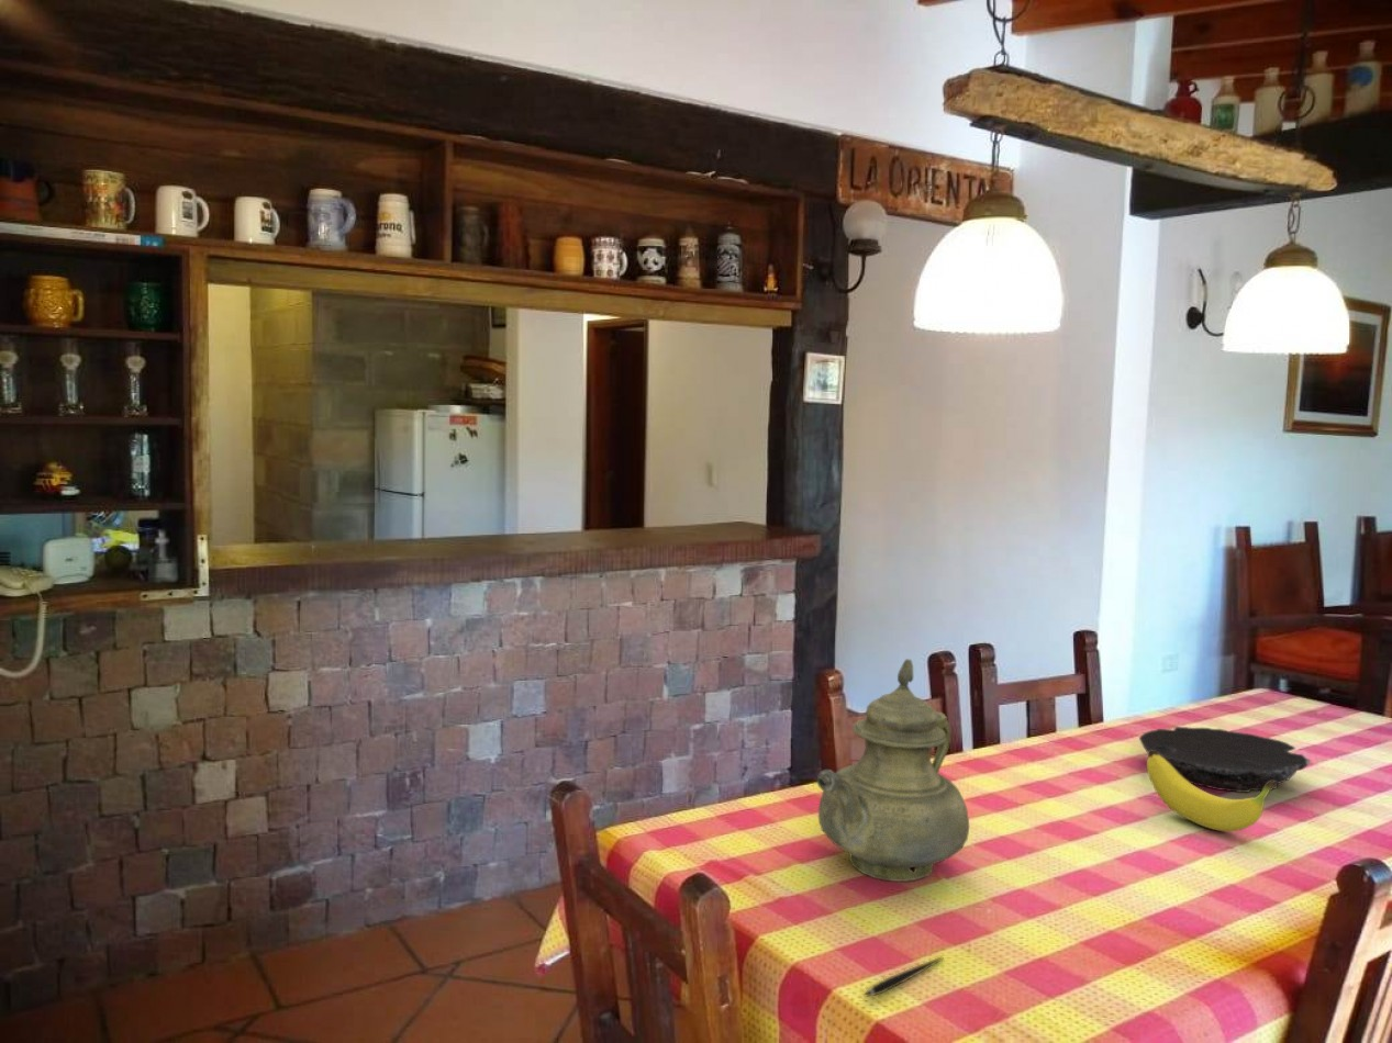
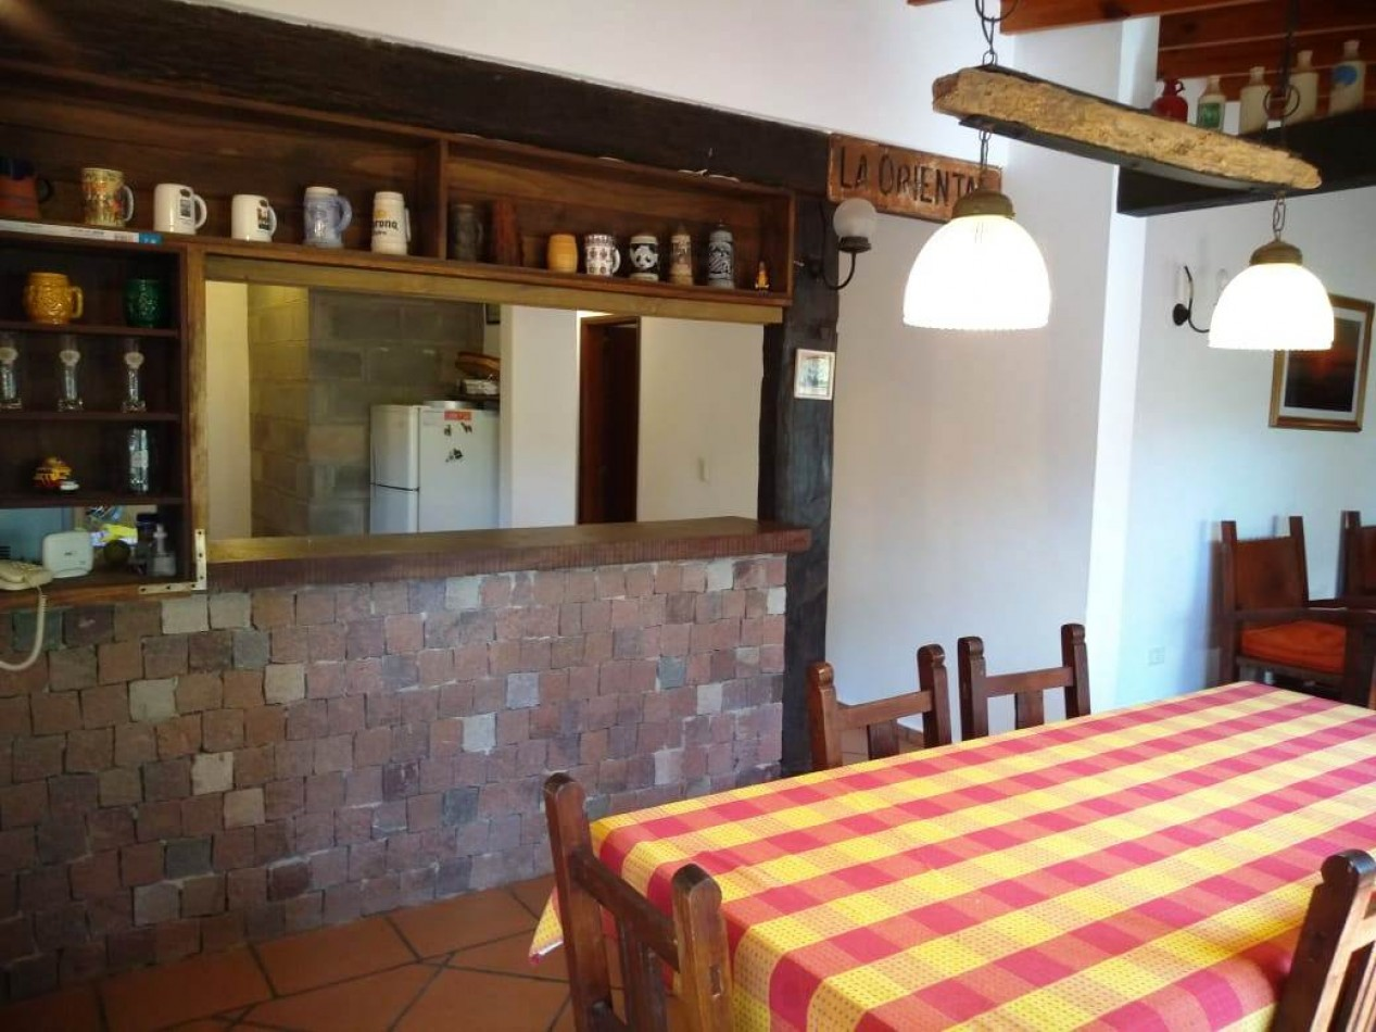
- bowl [1137,726,1312,794]
- fruit [1146,751,1277,832]
- pen [864,956,944,997]
- teapot [816,658,970,883]
